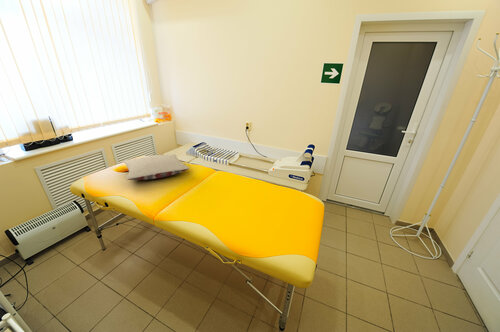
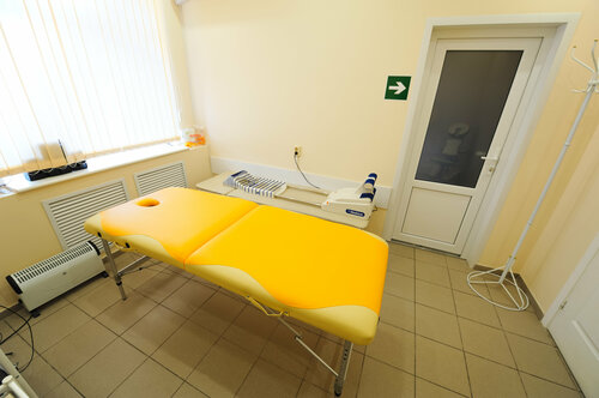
- pillow [123,153,190,181]
